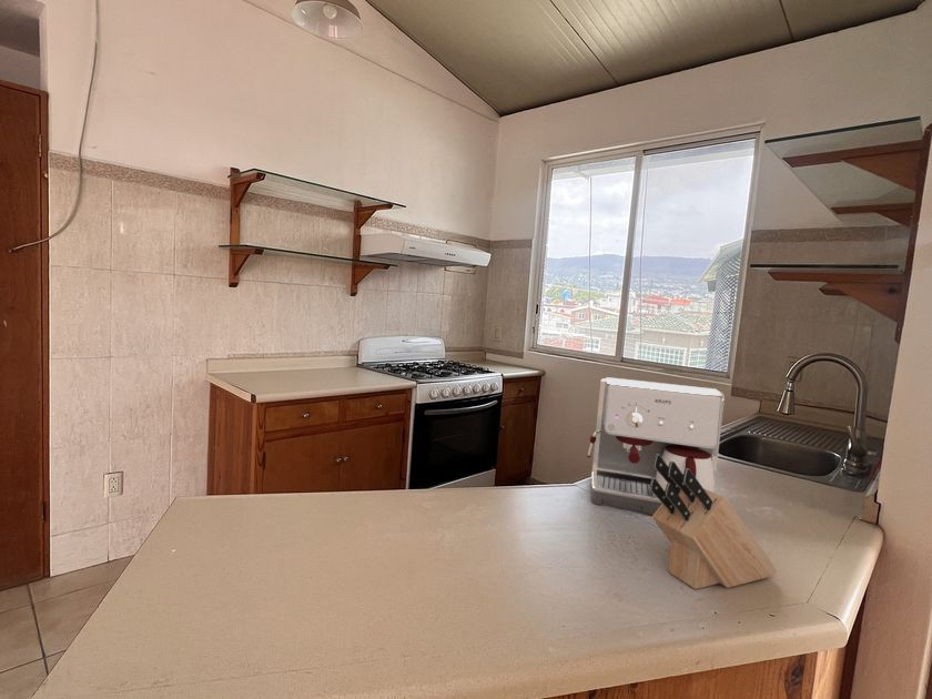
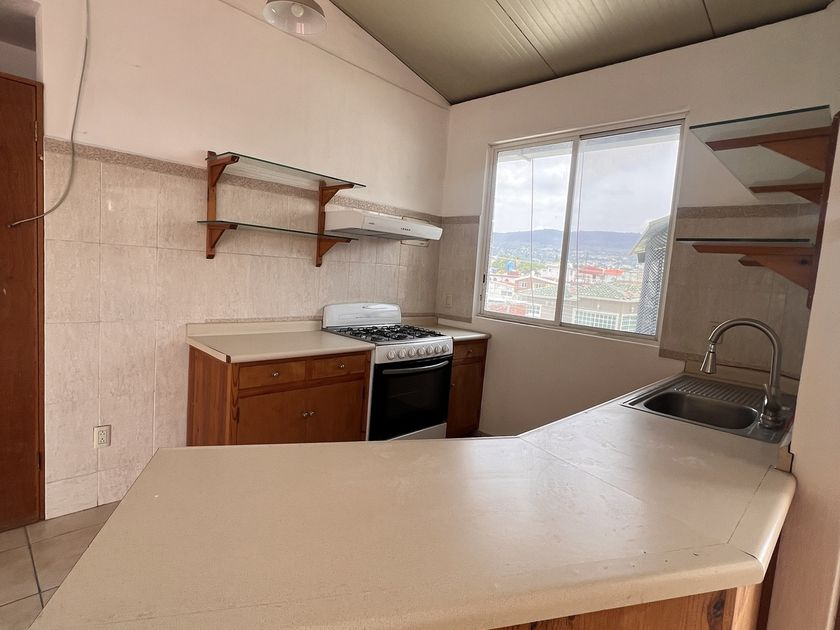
- coffee maker [586,376,726,516]
- knife block [649,454,778,590]
